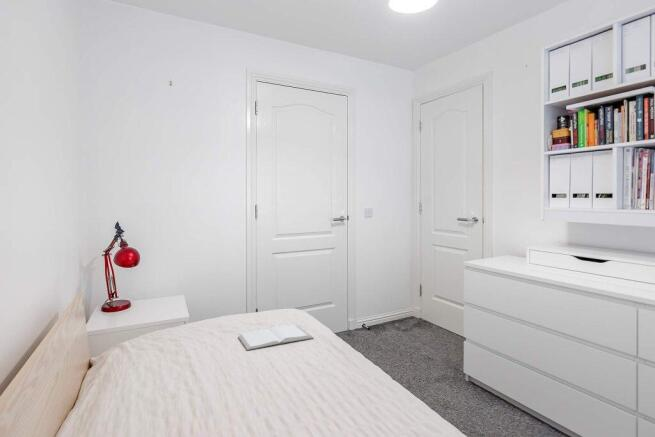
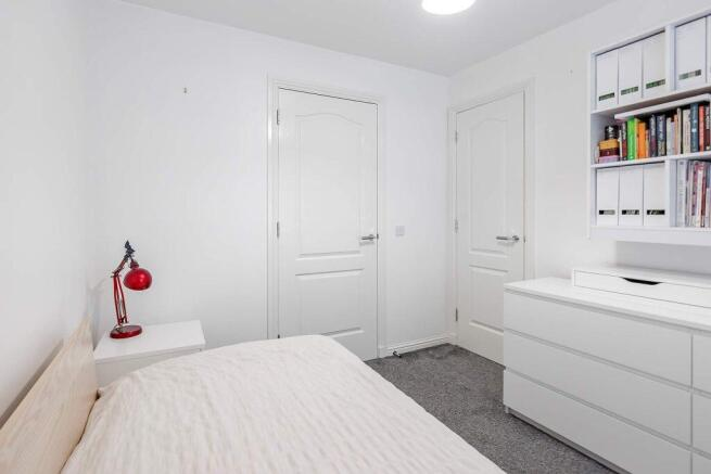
- book [237,324,314,351]
